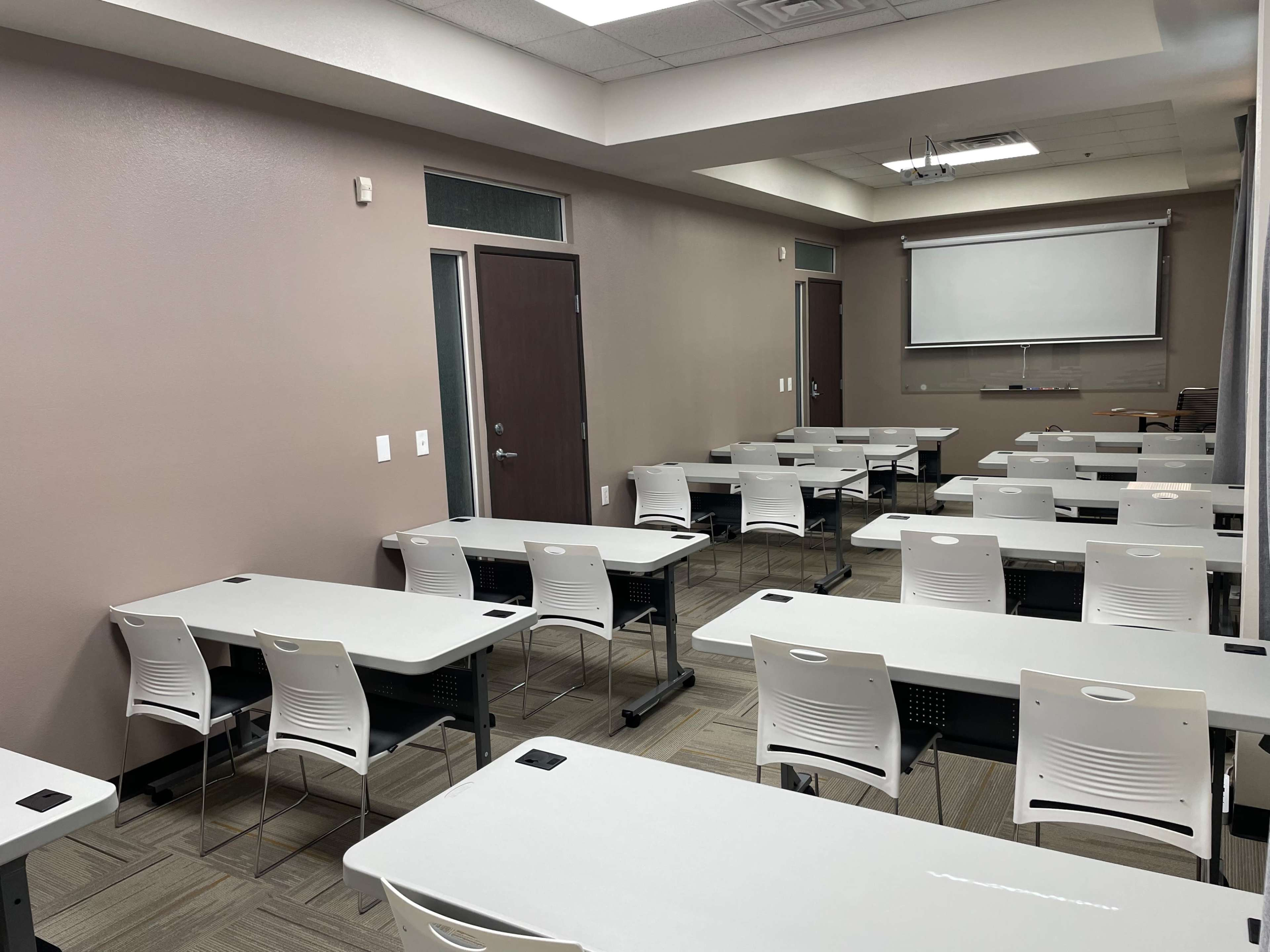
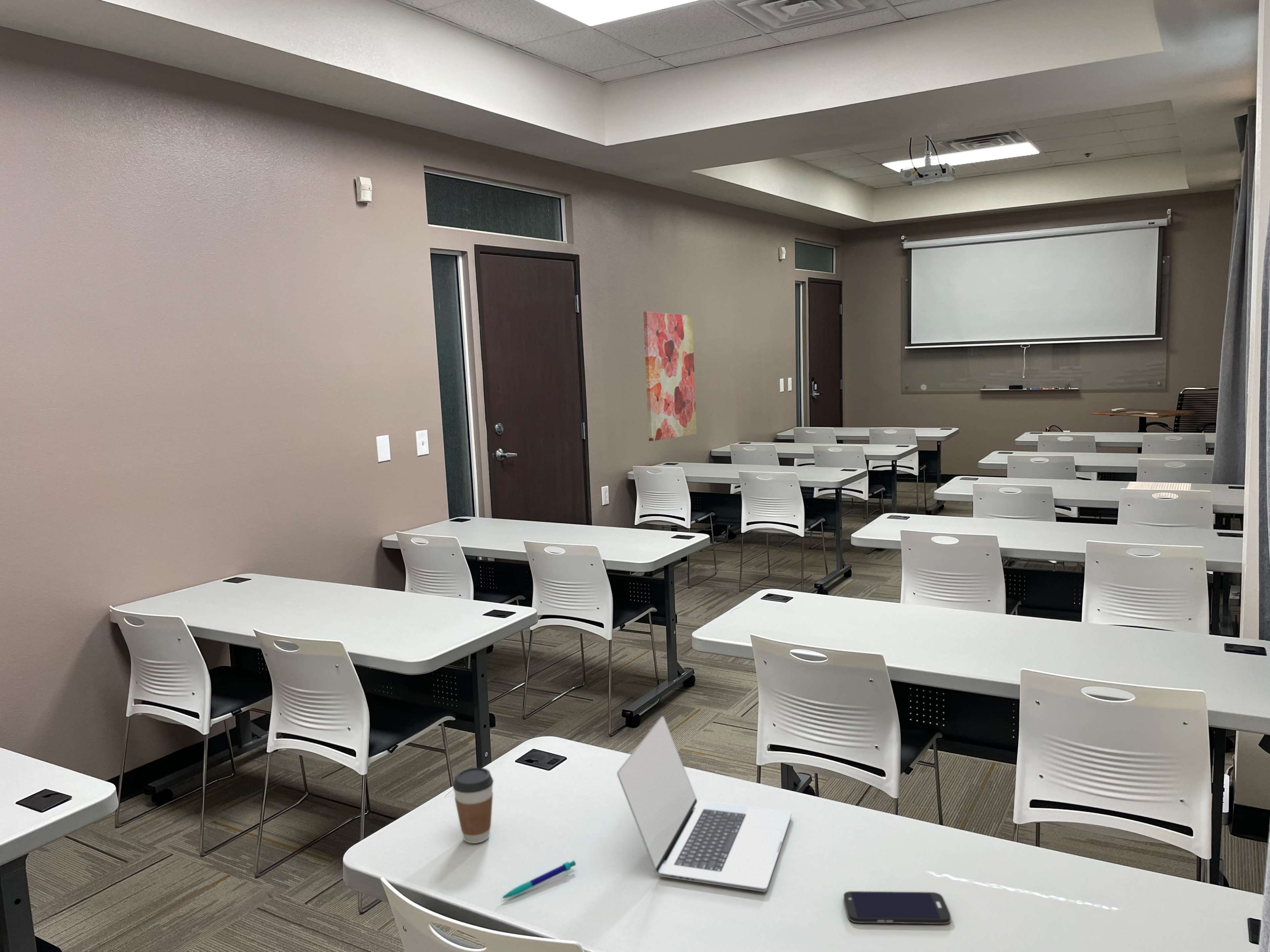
+ coffee cup [452,767,494,844]
+ laptop [617,716,792,893]
+ smartphone [843,891,951,924]
+ wall art [643,311,697,441]
+ pen [501,860,576,899]
